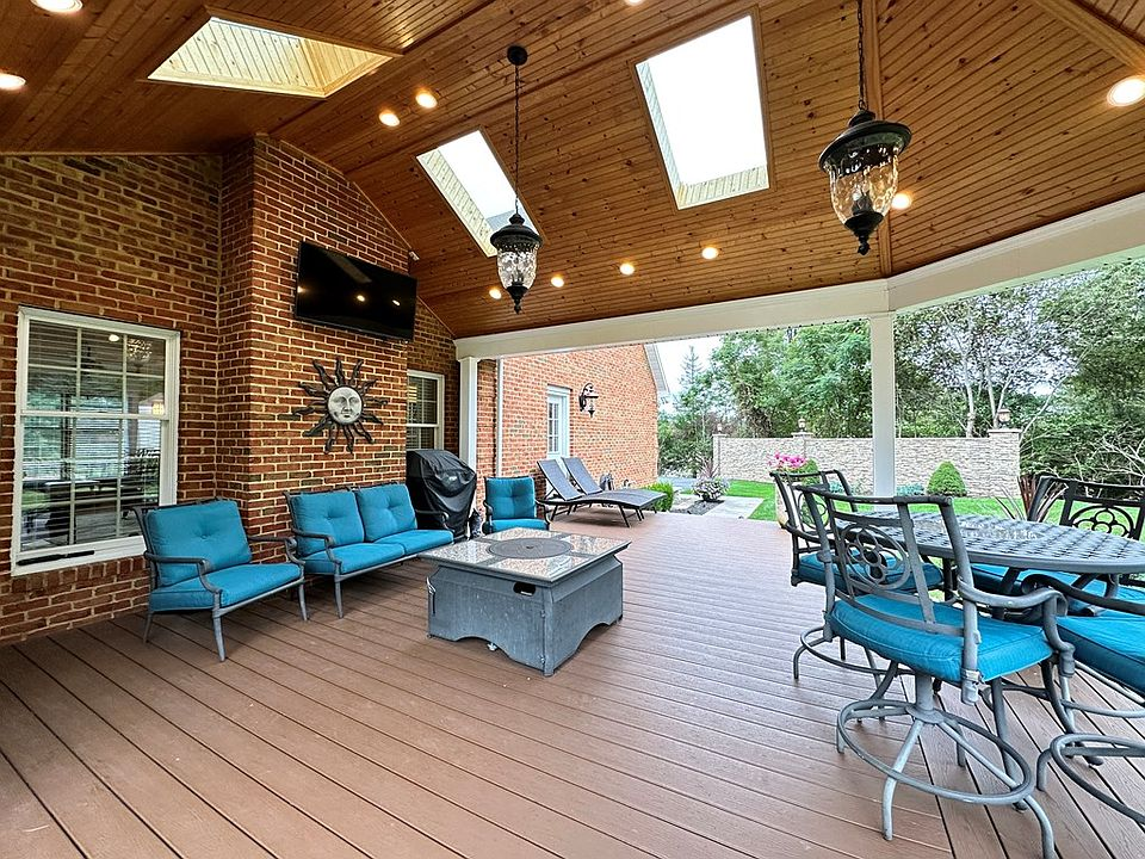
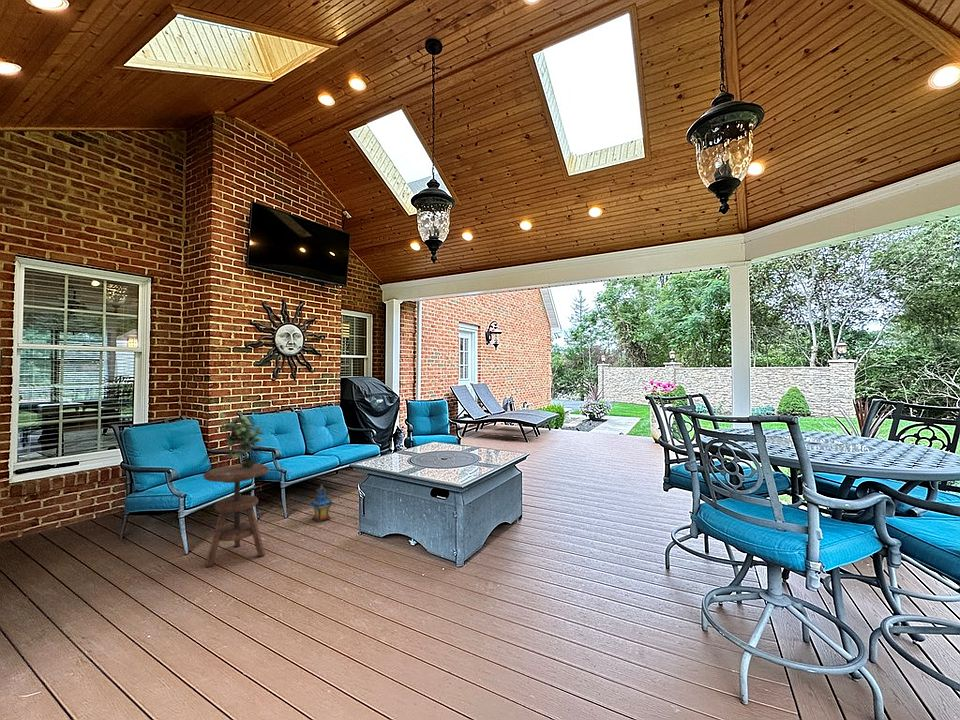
+ potted plant [218,411,265,469]
+ side table [202,463,270,568]
+ lantern [307,483,335,523]
